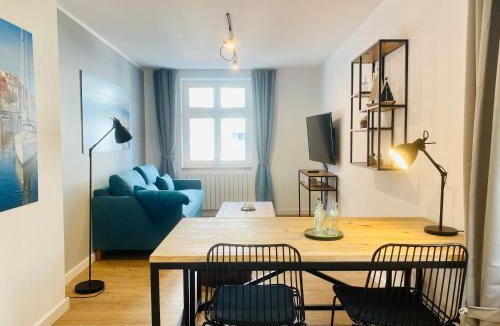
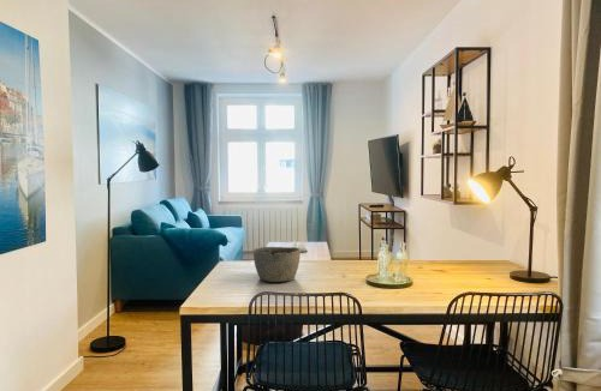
+ bowl [252,246,302,283]
